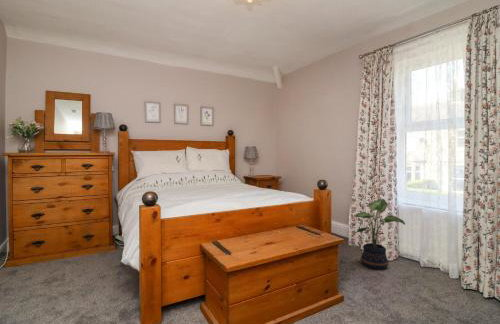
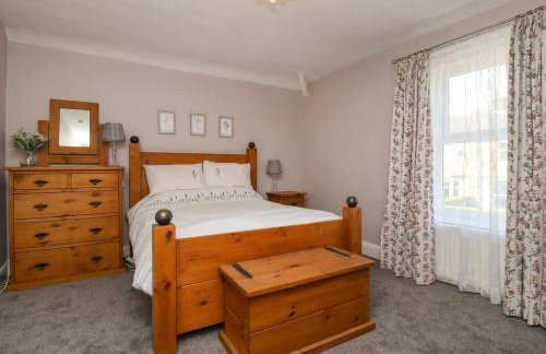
- potted plant [353,198,406,270]
